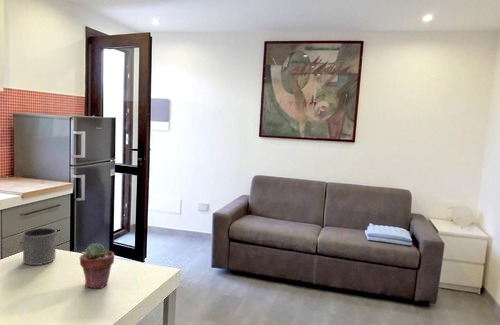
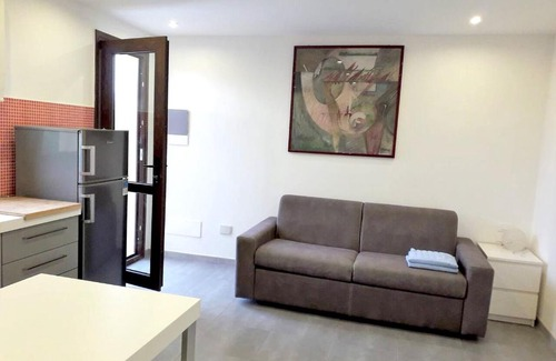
- mug [21,227,58,266]
- potted succulent [79,242,115,289]
